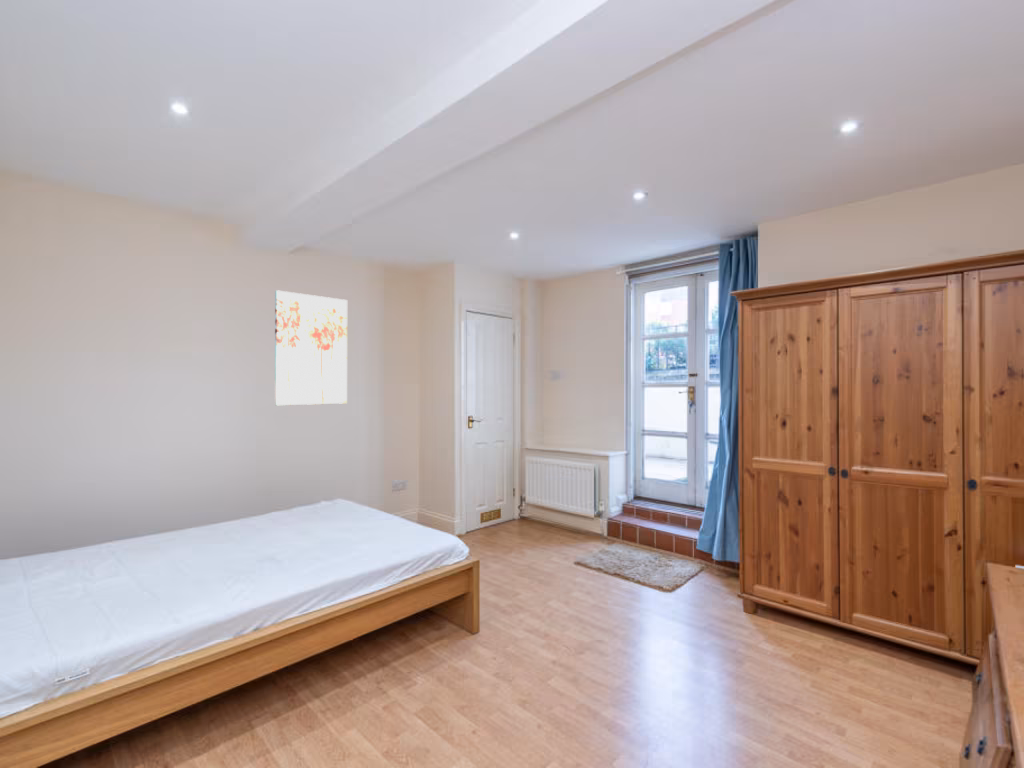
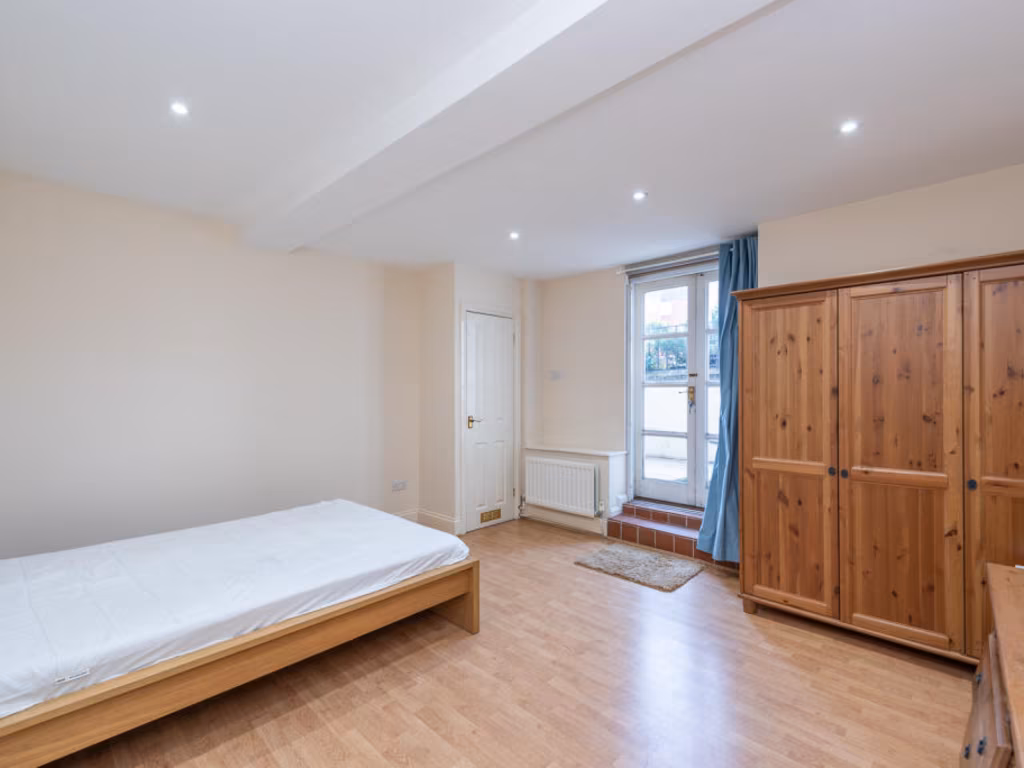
- wall art [274,289,348,406]
